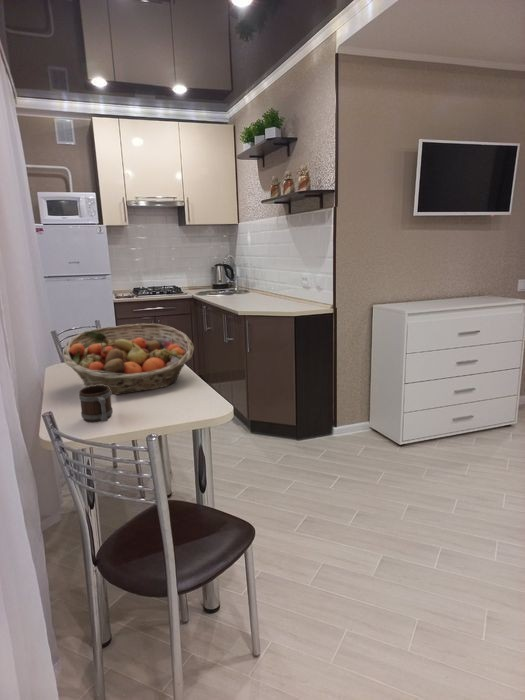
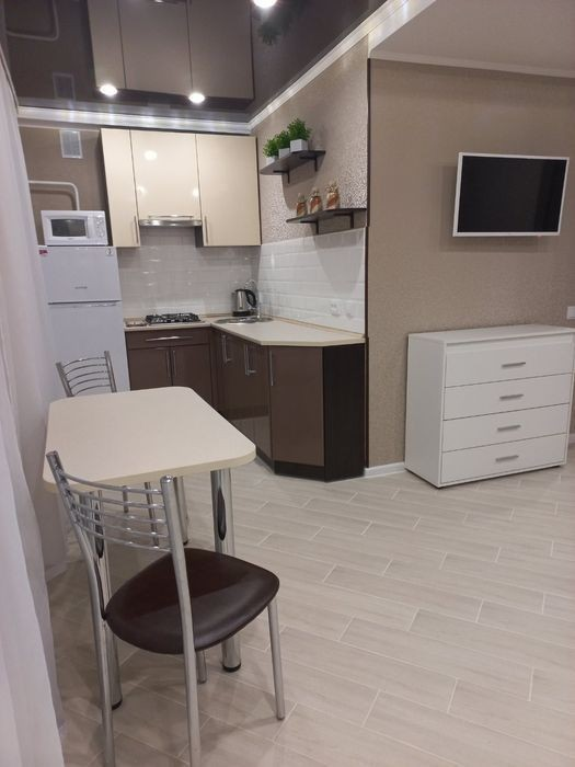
- fruit basket [62,323,195,396]
- mug [78,385,114,424]
